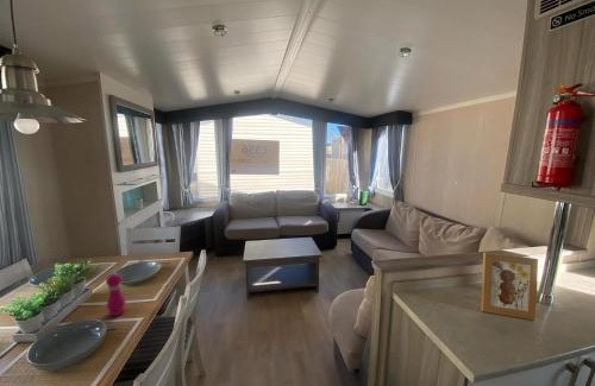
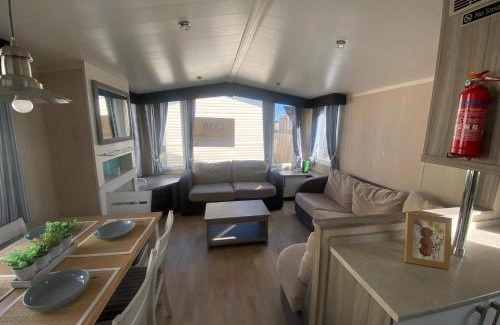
- pepper mill [105,270,127,317]
